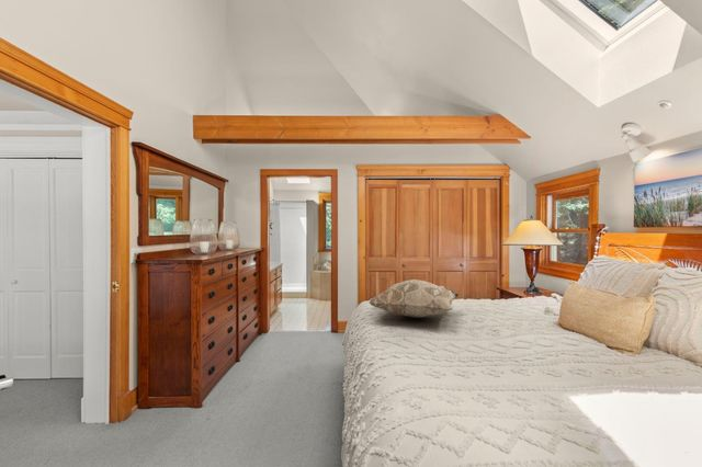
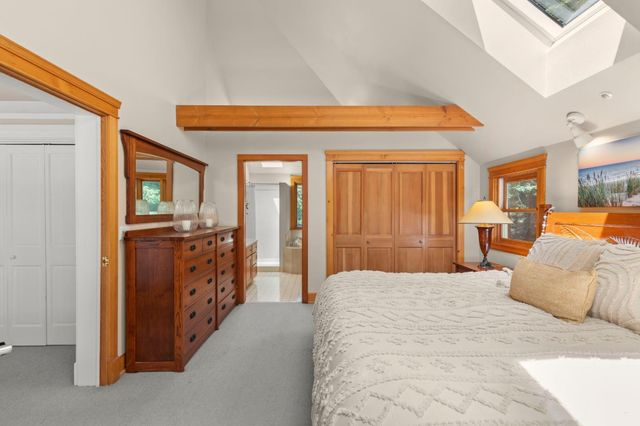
- decorative pillow [369,278,460,318]
